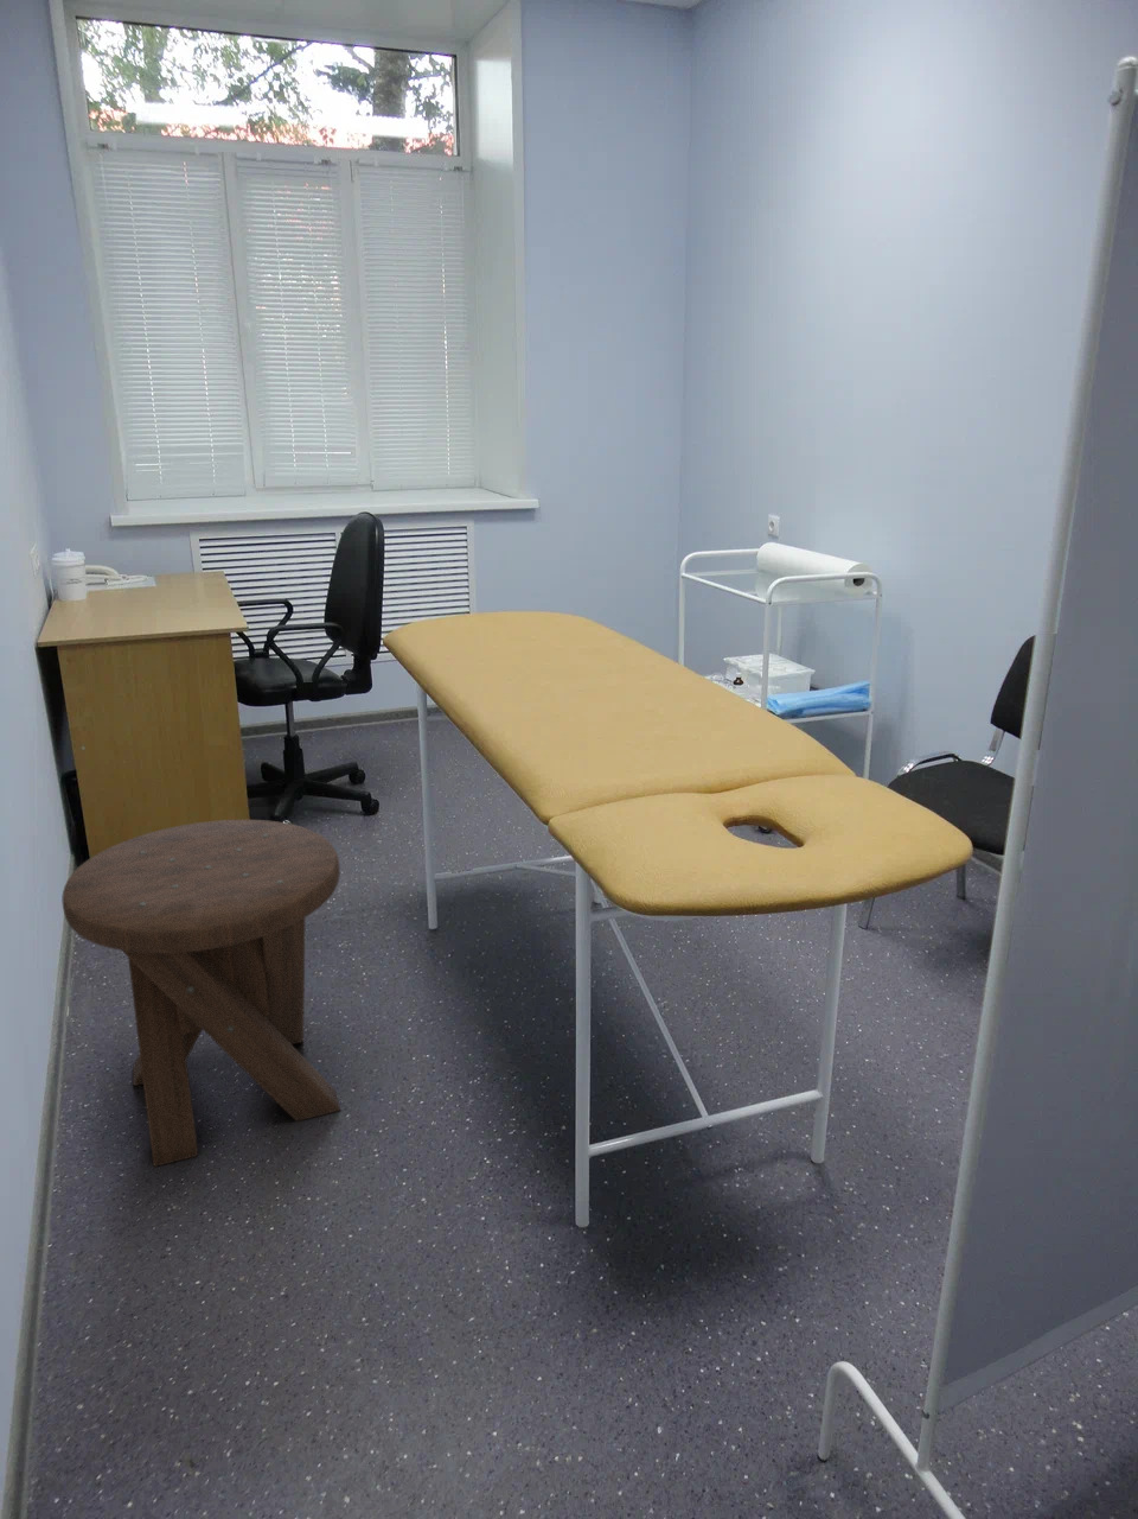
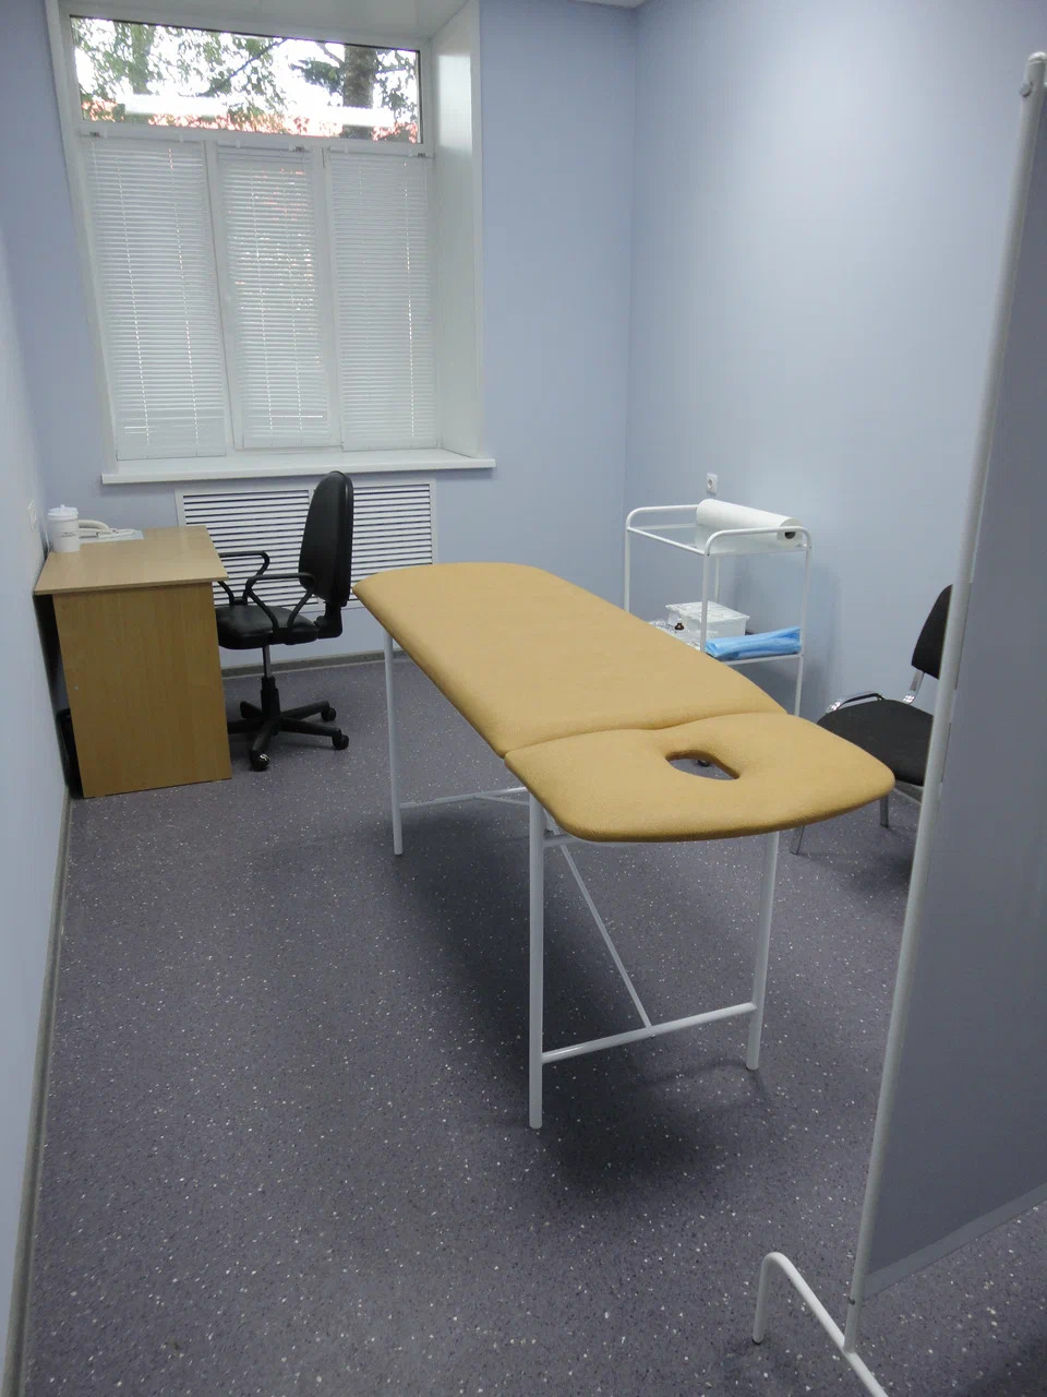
- music stool [62,819,342,1167]
